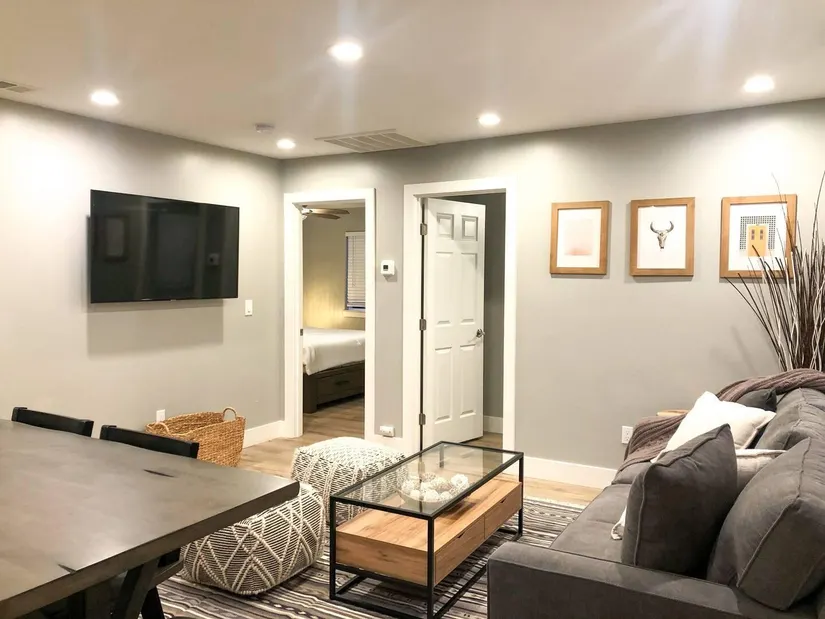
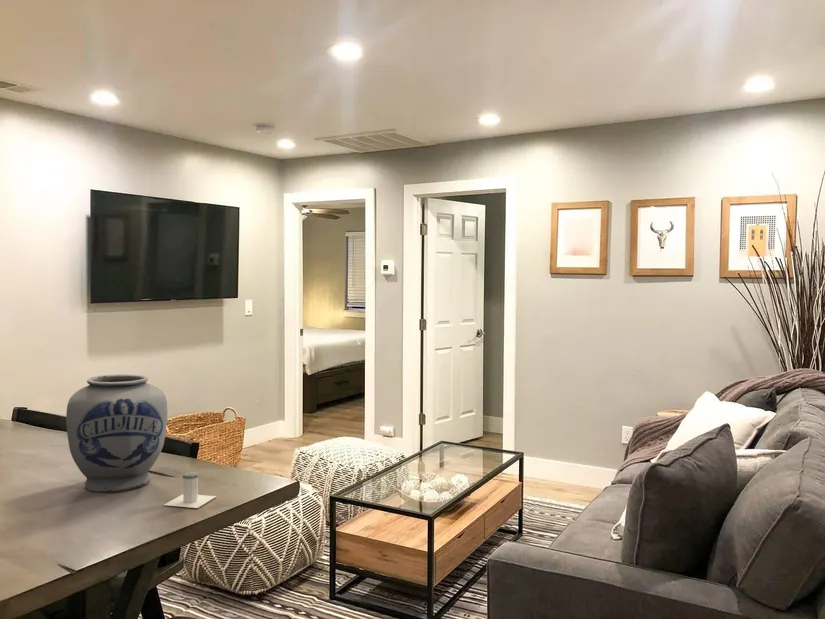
+ vase [65,373,168,493]
+ salt shaker [163,471,217,509]
